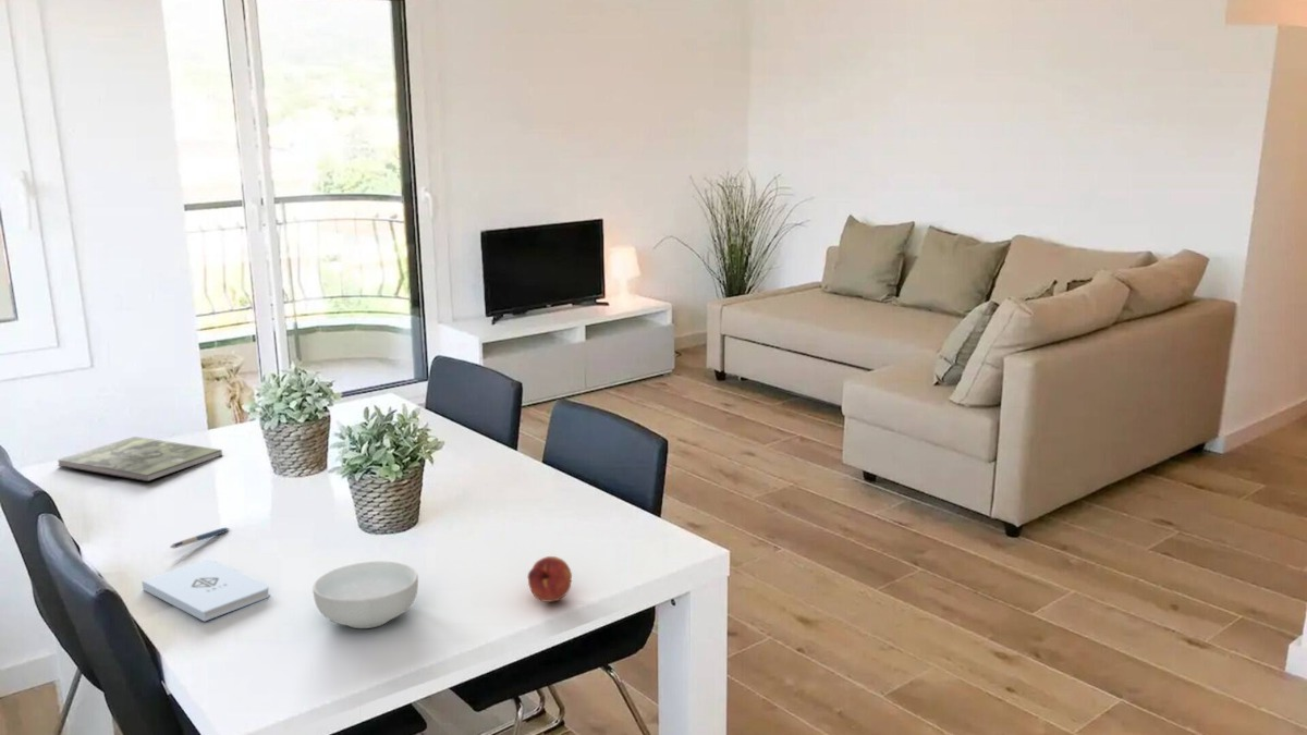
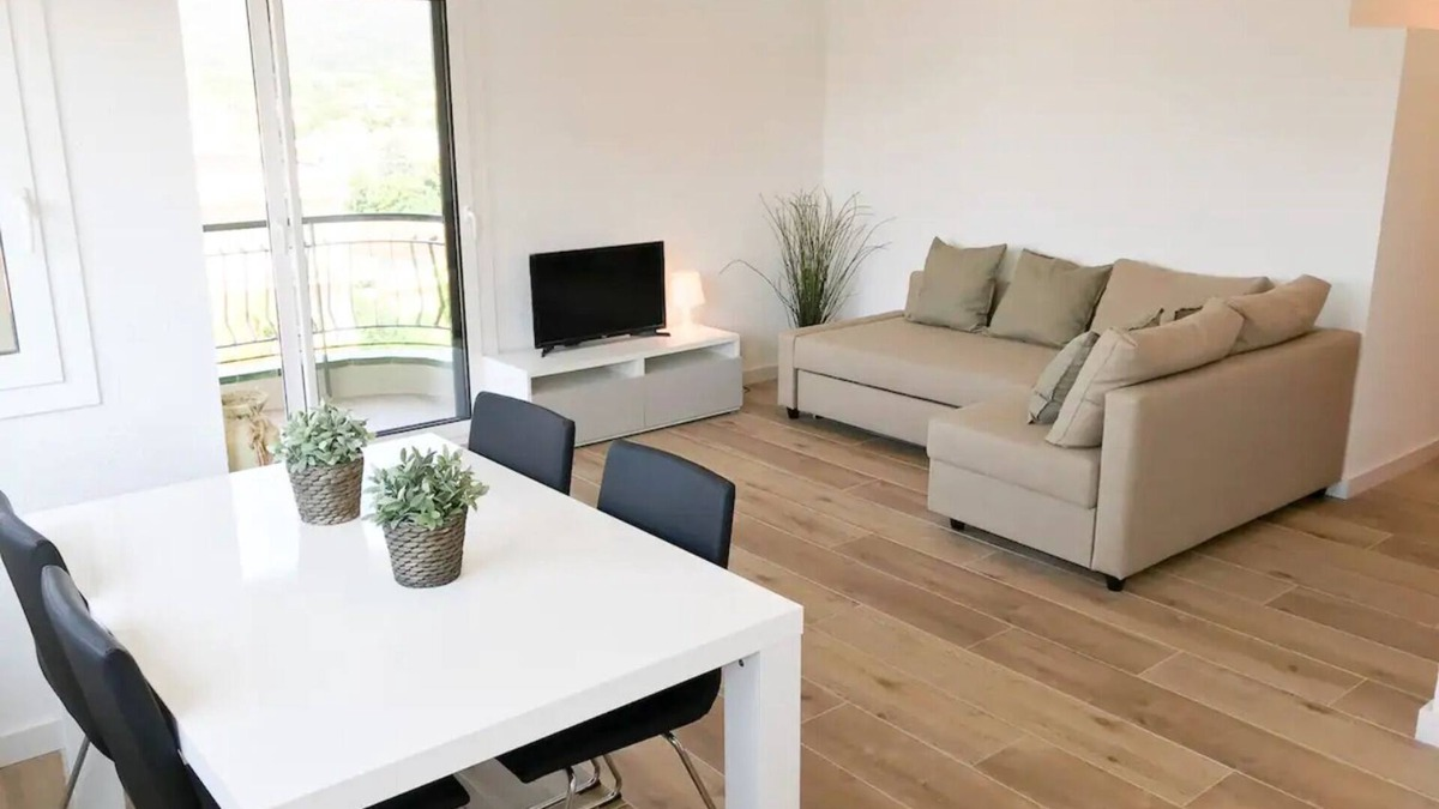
- cereal bowl [312,561,419,629]
- fruit [527,555,573,603]
- pen [169,527,230,550]
- book [57,436,223,482]
- notepad [141,559,271,623]
